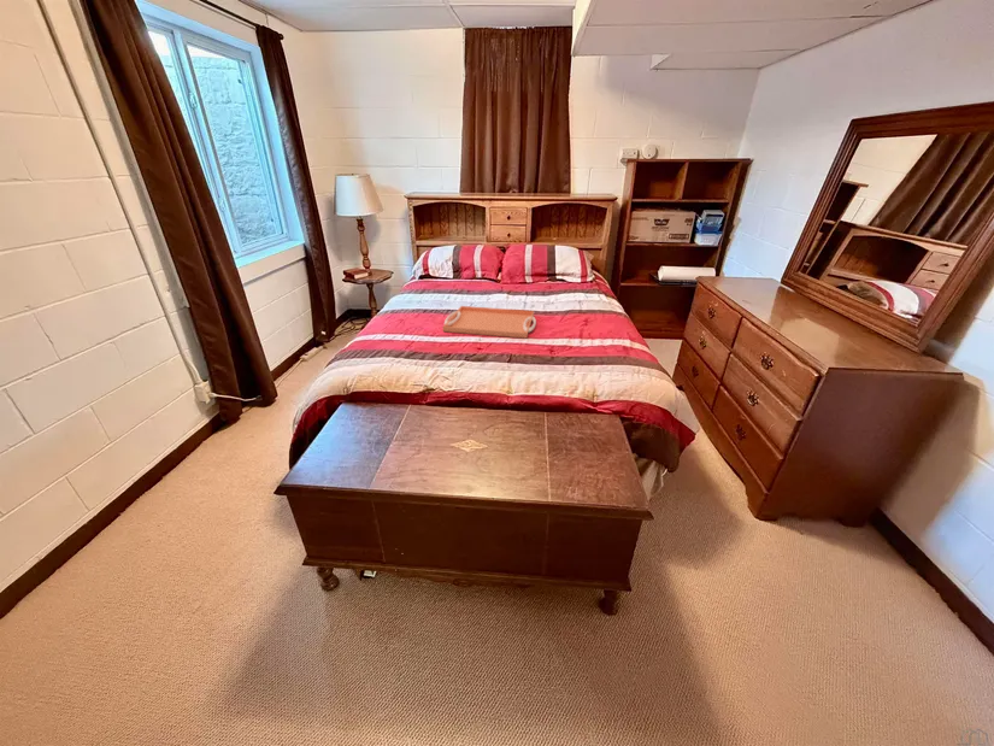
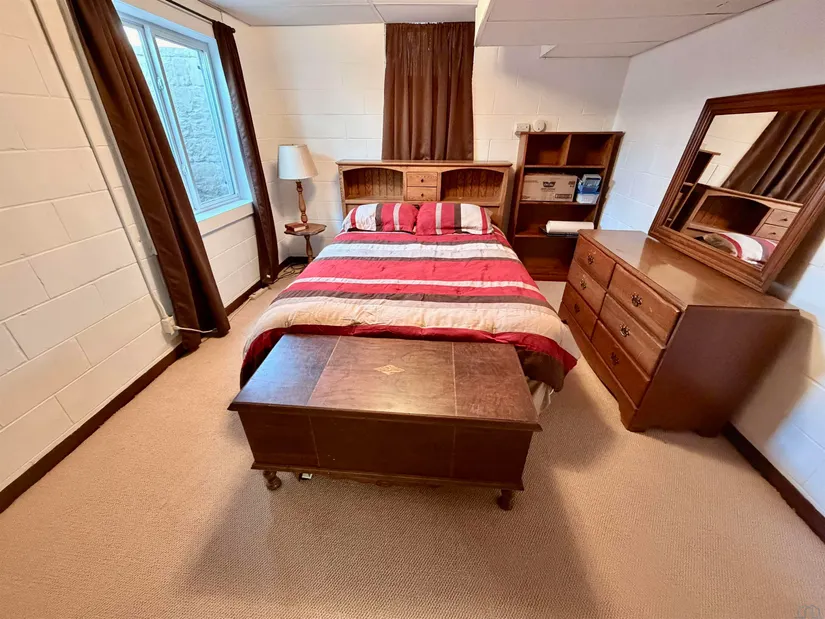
- serving tray [442,305,537,340]
